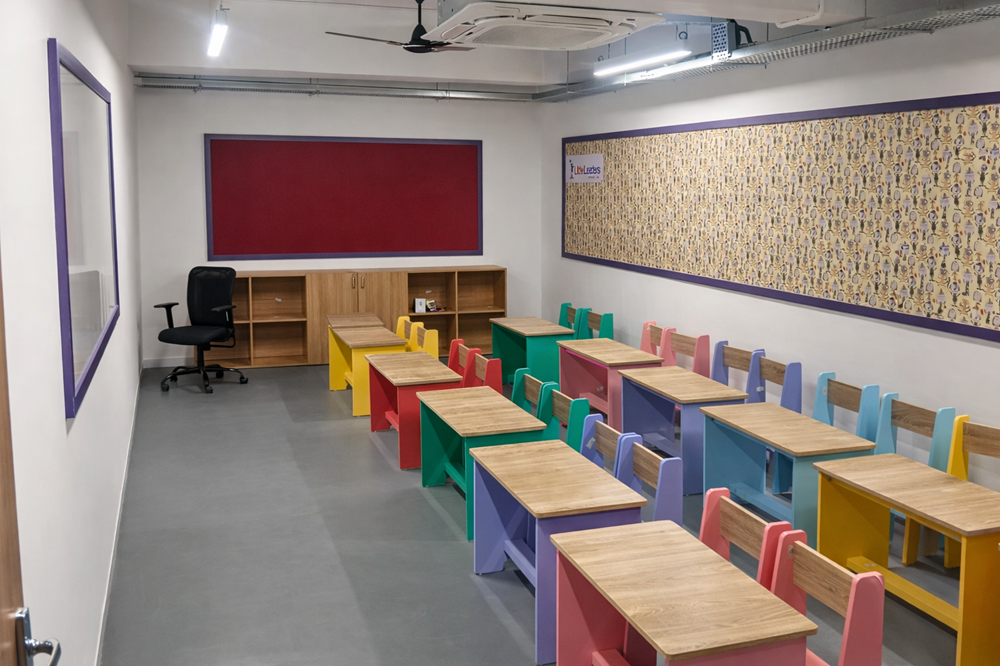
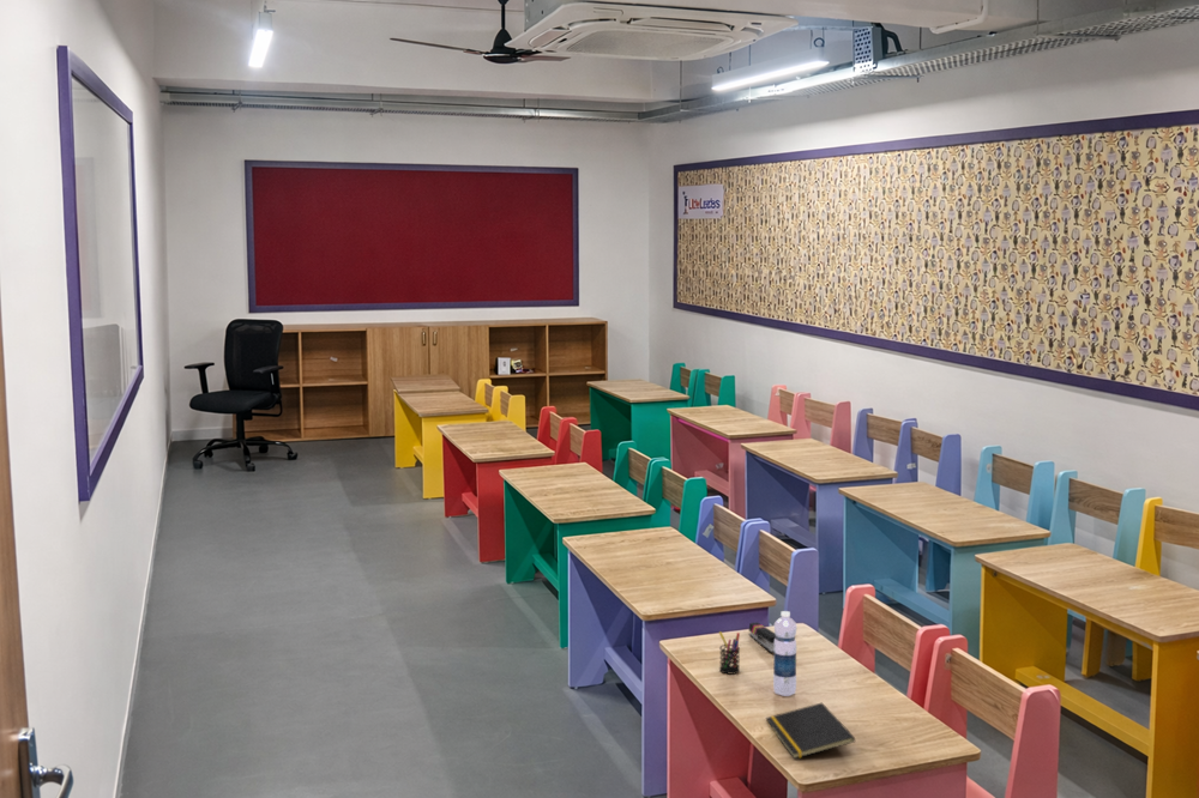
+ stapler [747,621,776,654]
+ pen holder [718,630,741,675]
+ notepad [765,702,856,760]
+ water bottle [772,610,797,697]
